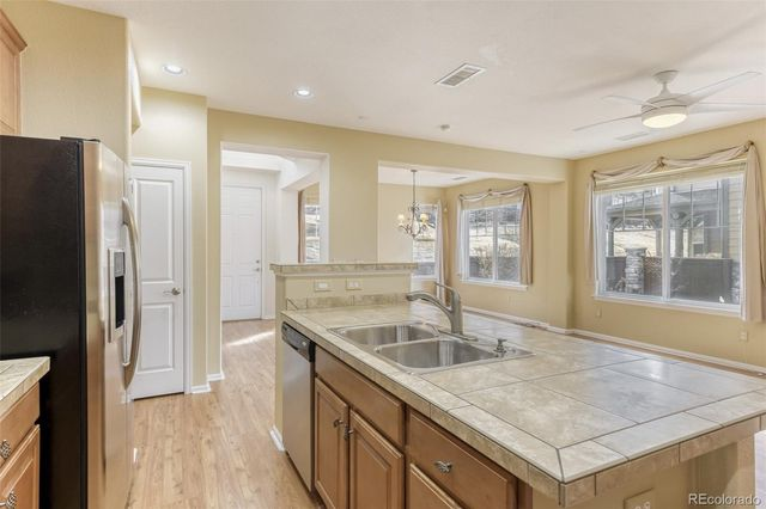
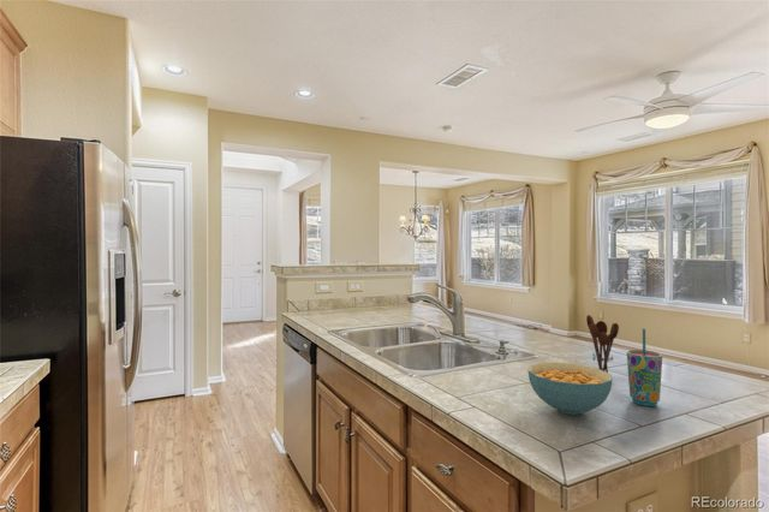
+ cup [626,327,663,407]
+ utensil holder [585,314,620,374]
+ cereal bowl [527,362,613,416]
